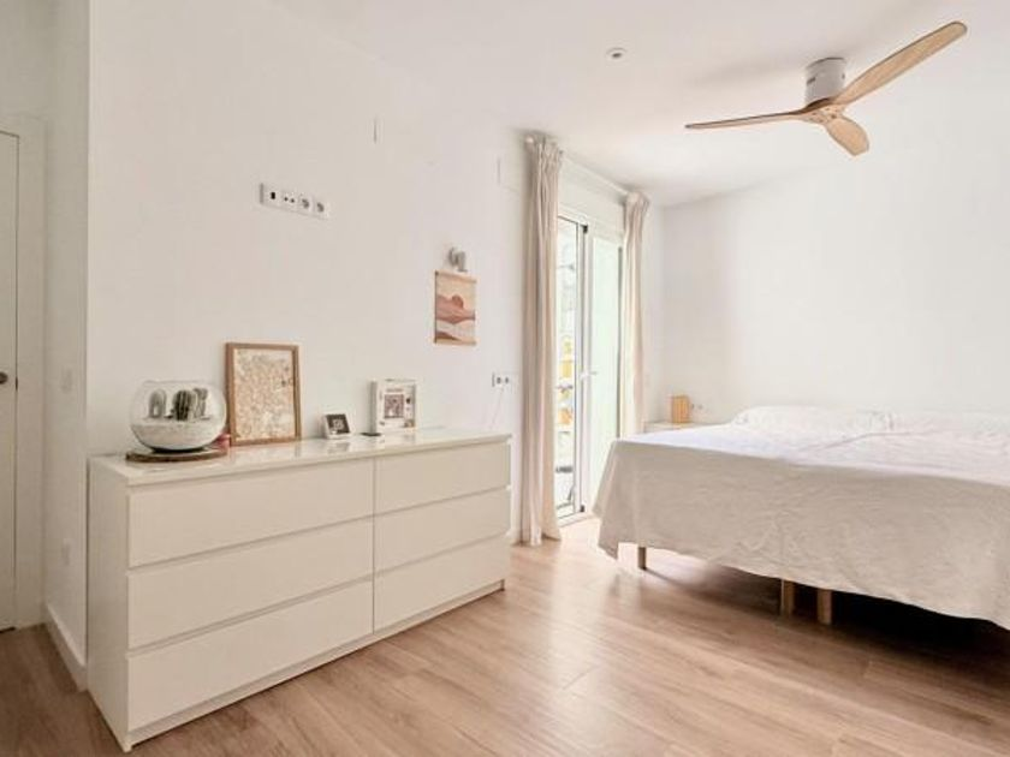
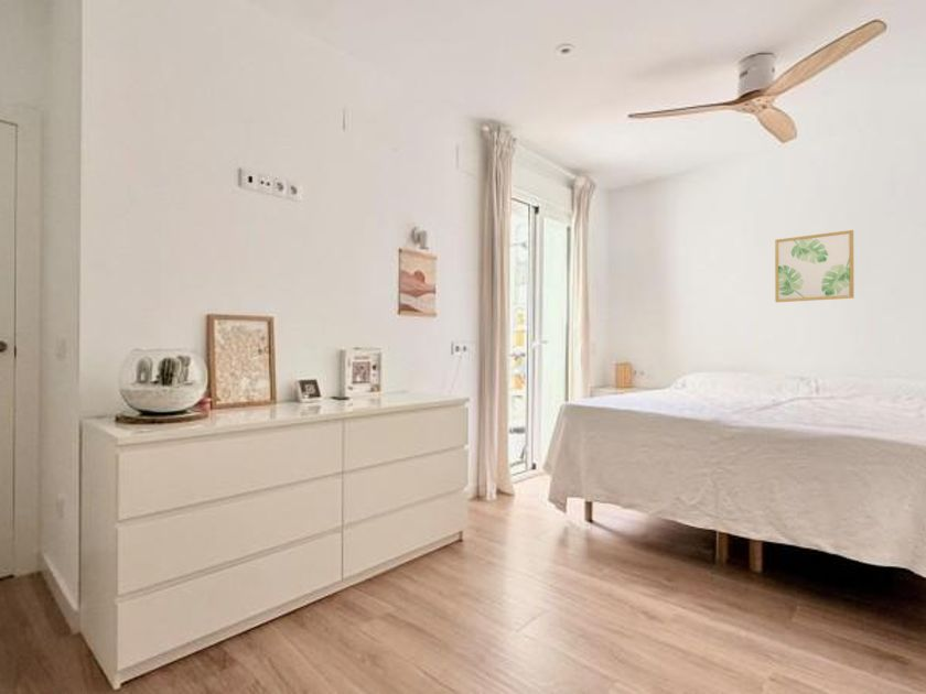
+ wall art [774,229,855,303]
